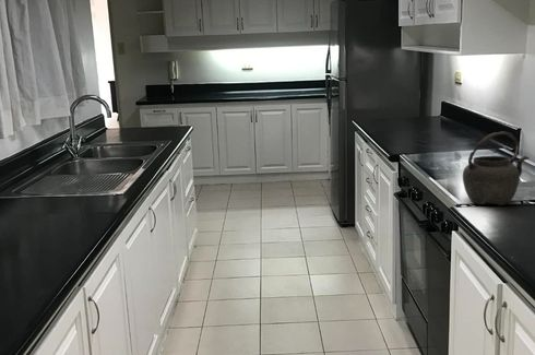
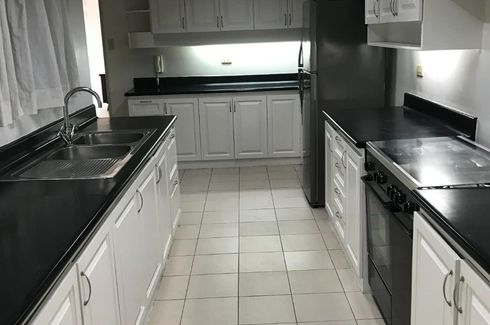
- kettle [462,130,531,206]
